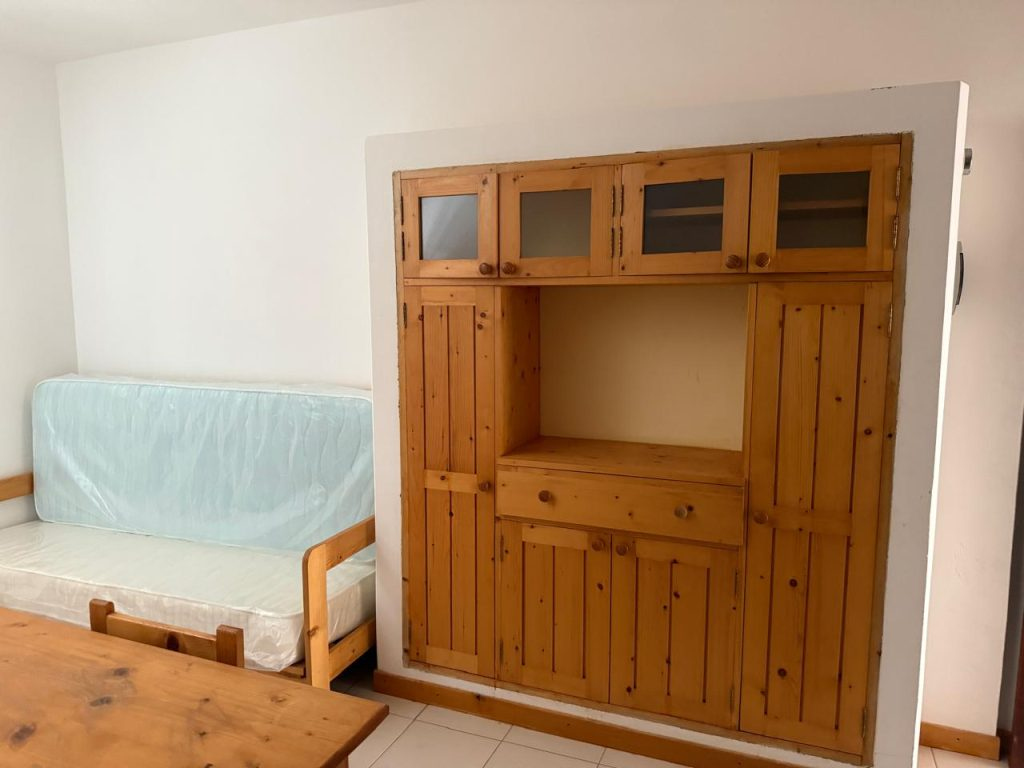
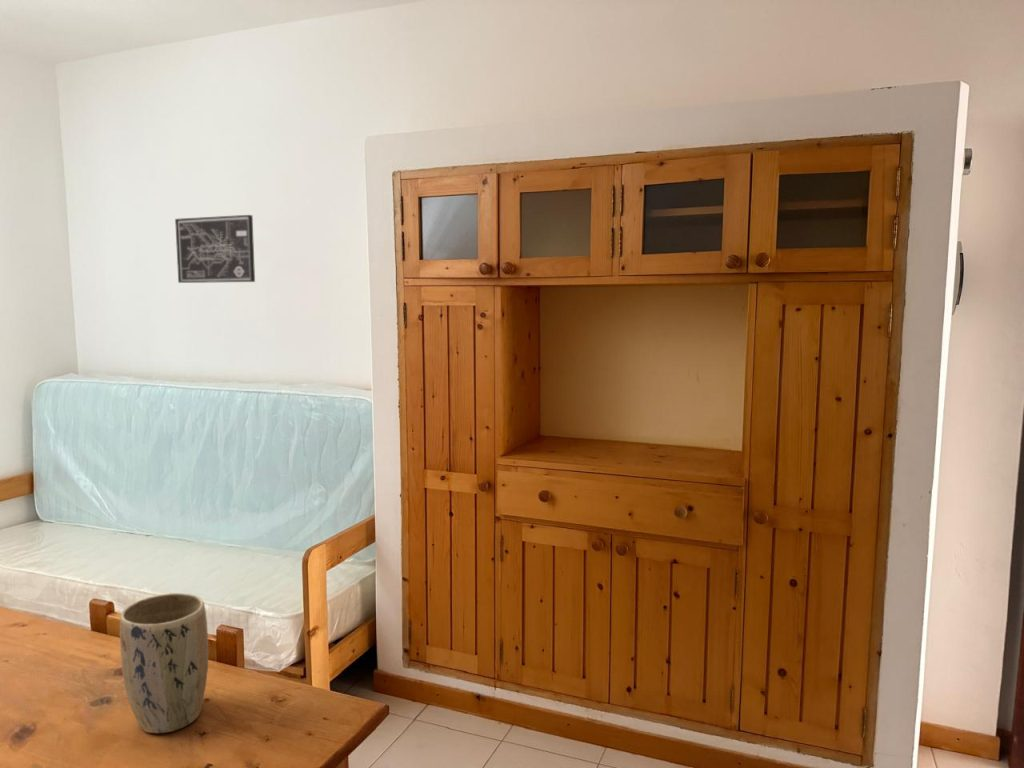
+ plant pot [119,592,209,734]
+ wall art [174,214,256,284]
